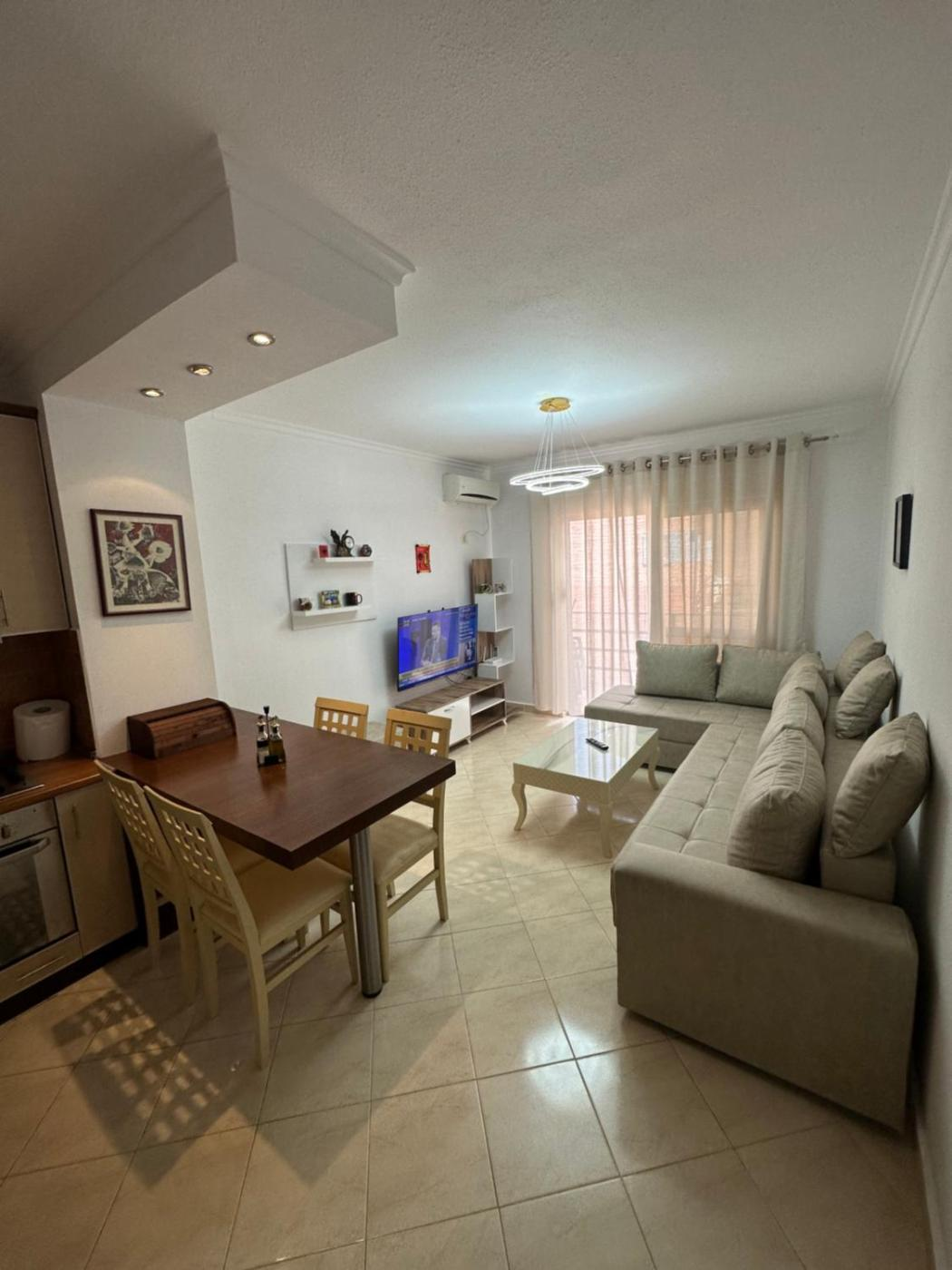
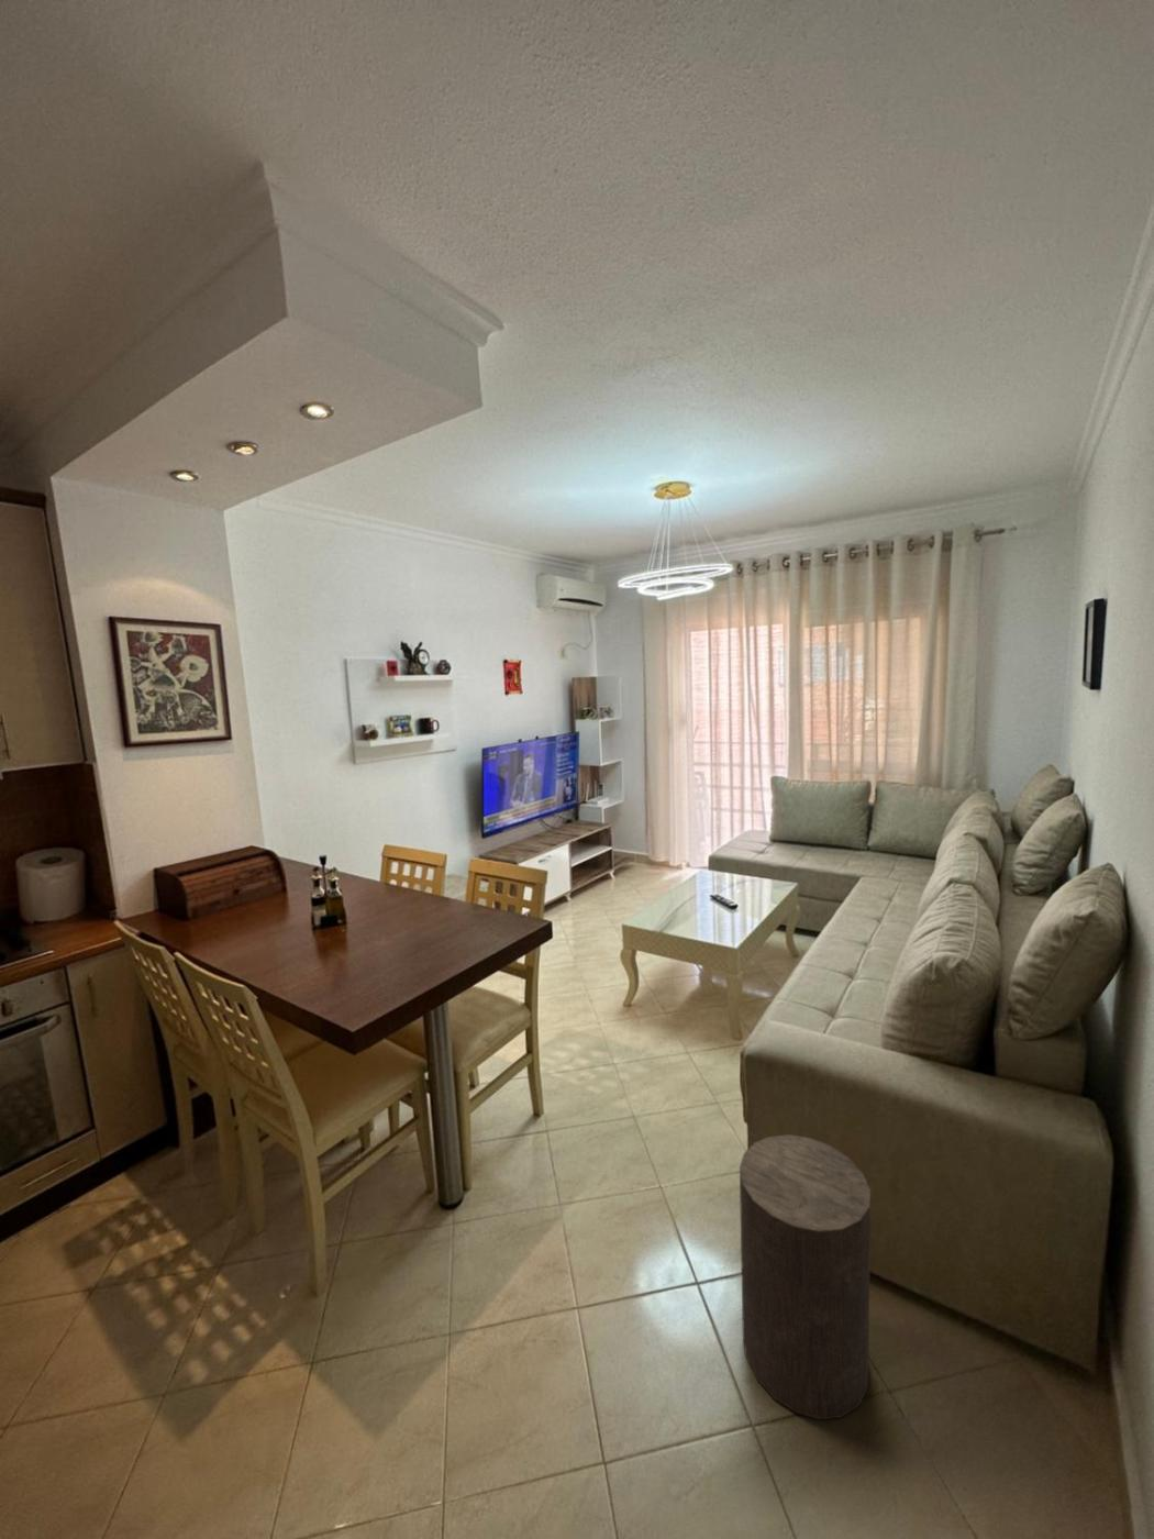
+ stool [738,1133,872,1420]
